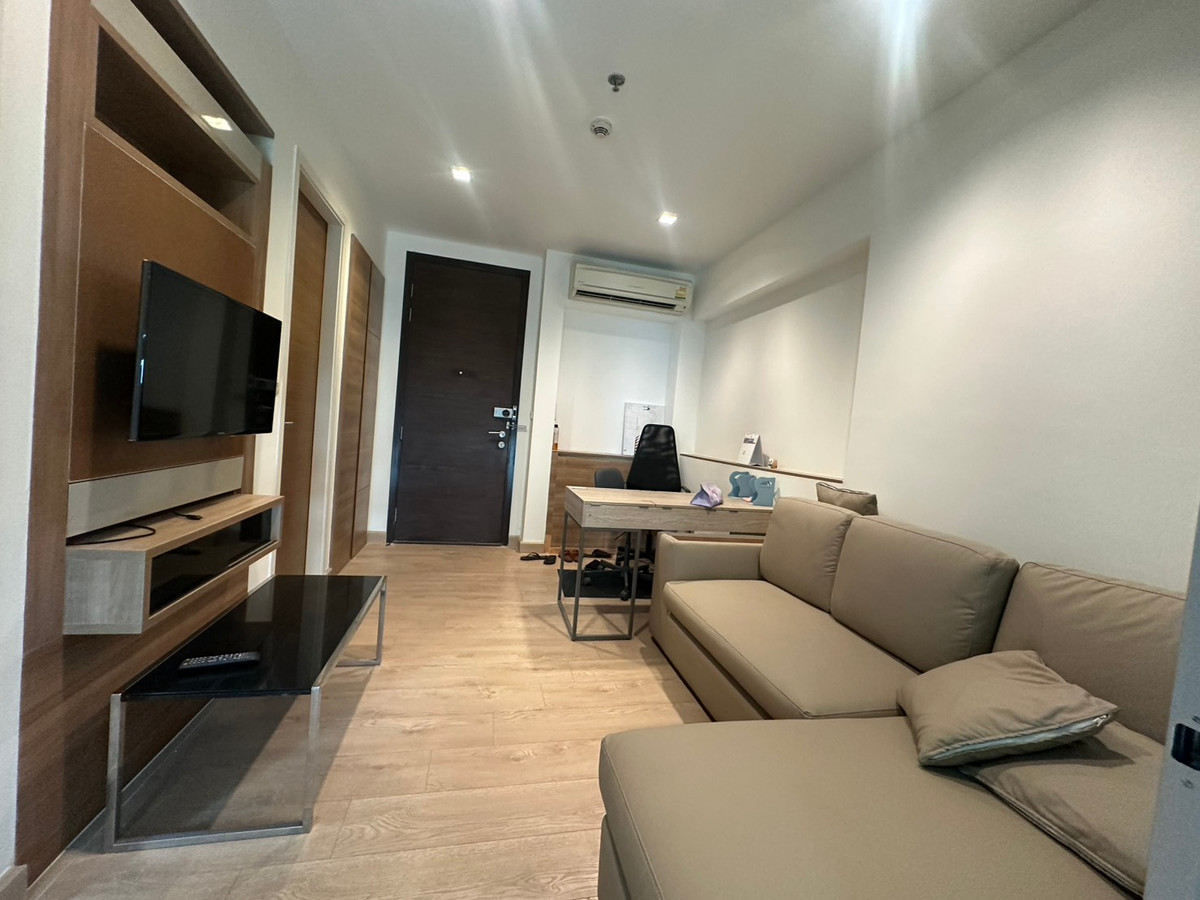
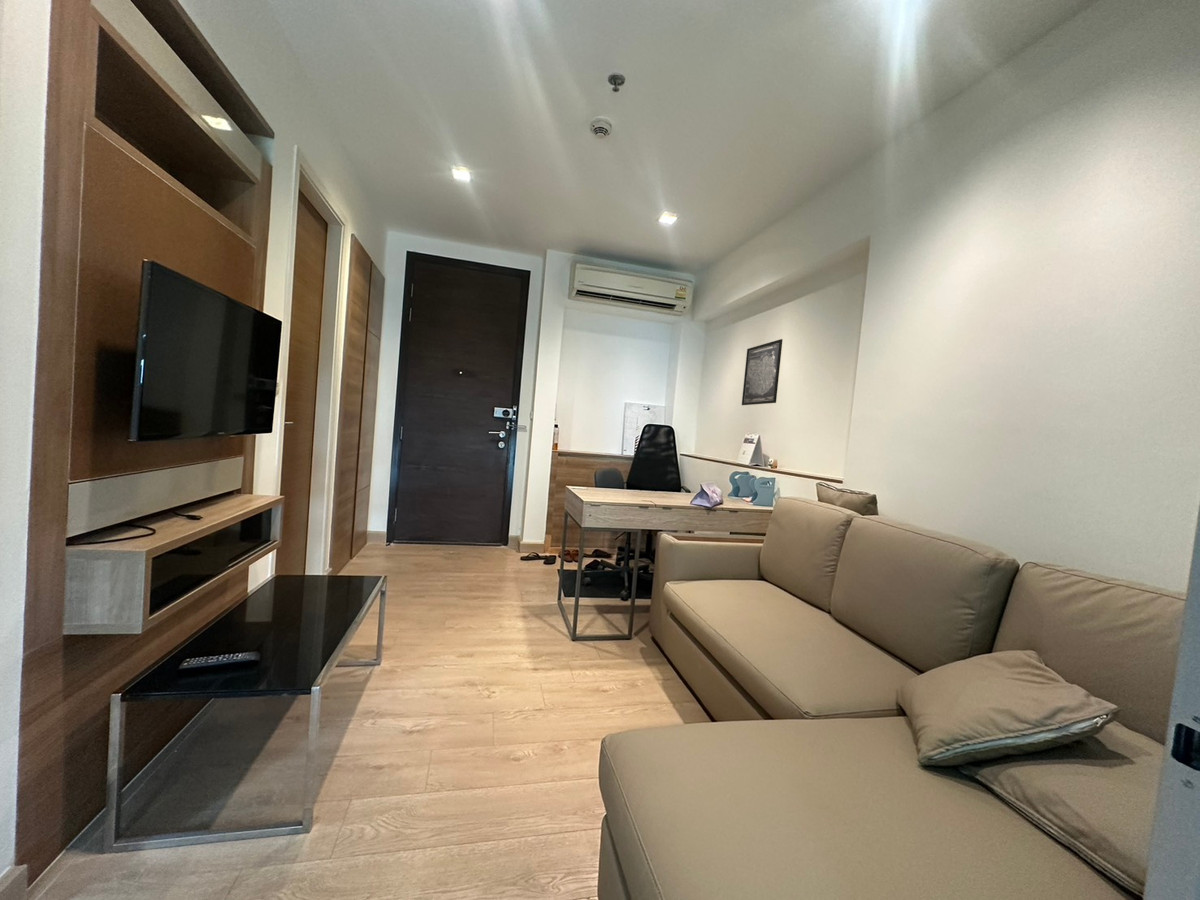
+ wall art [741,338,783,406]
